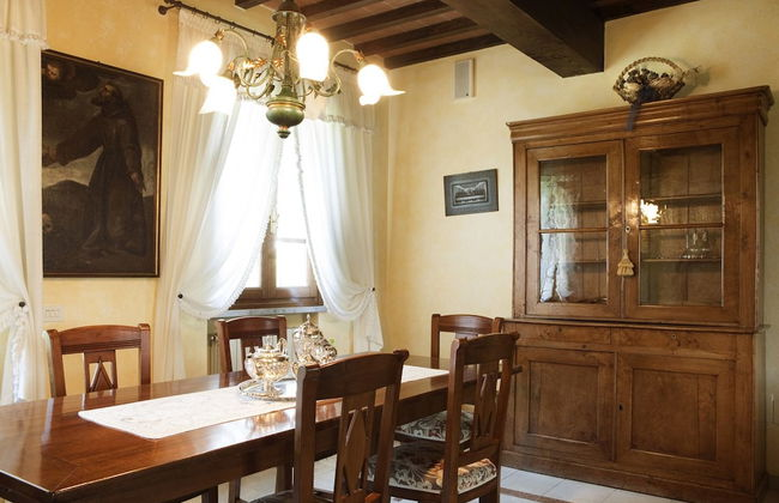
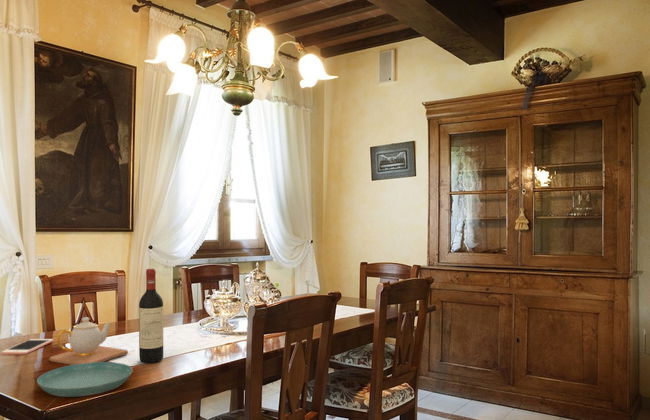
+ wine bottle [138,268,164,364]
+ cell phone [0,338,54,356]
+ teapot [48,316,129,365]
+ saucer [36,361,134,398]
